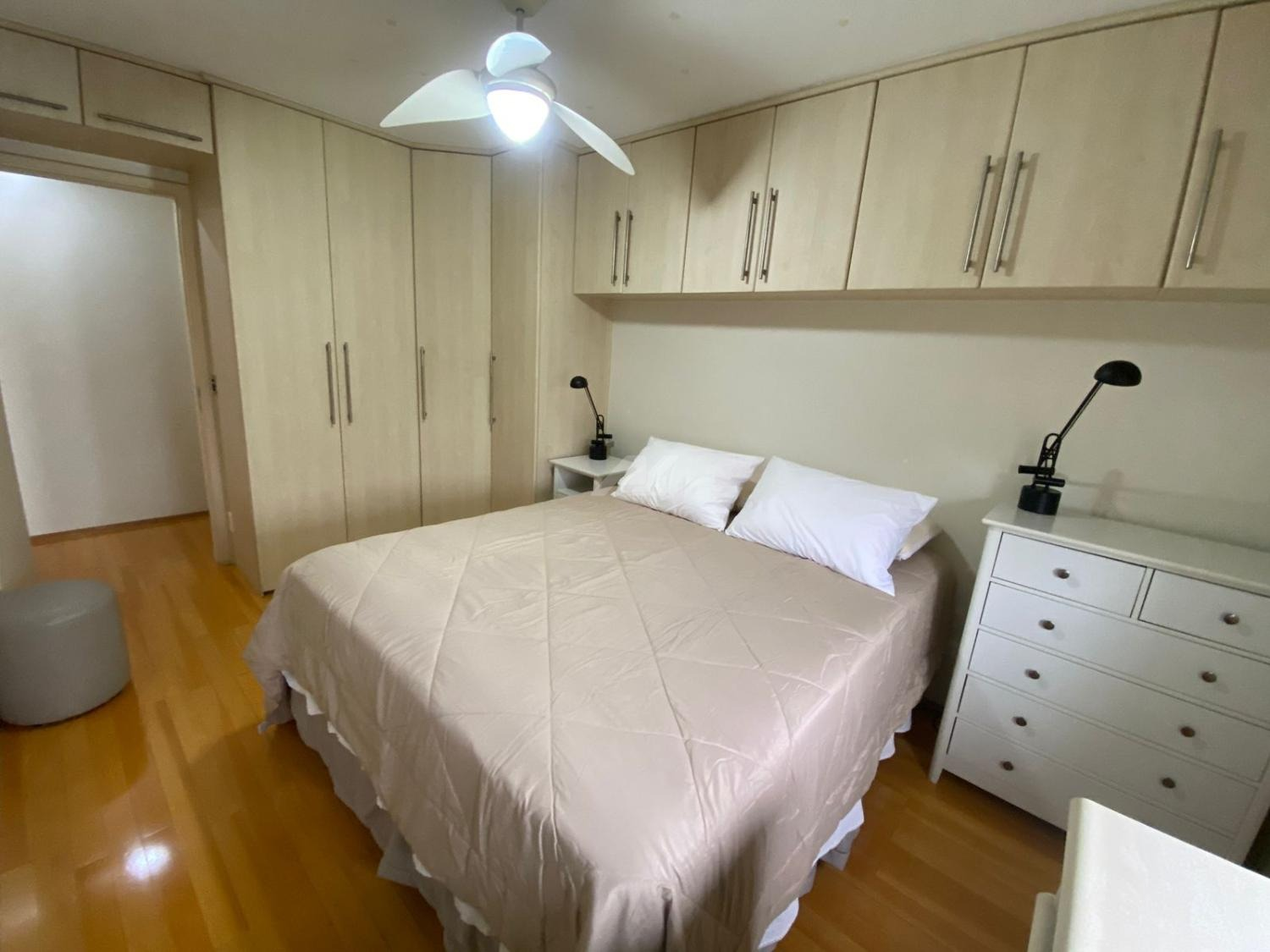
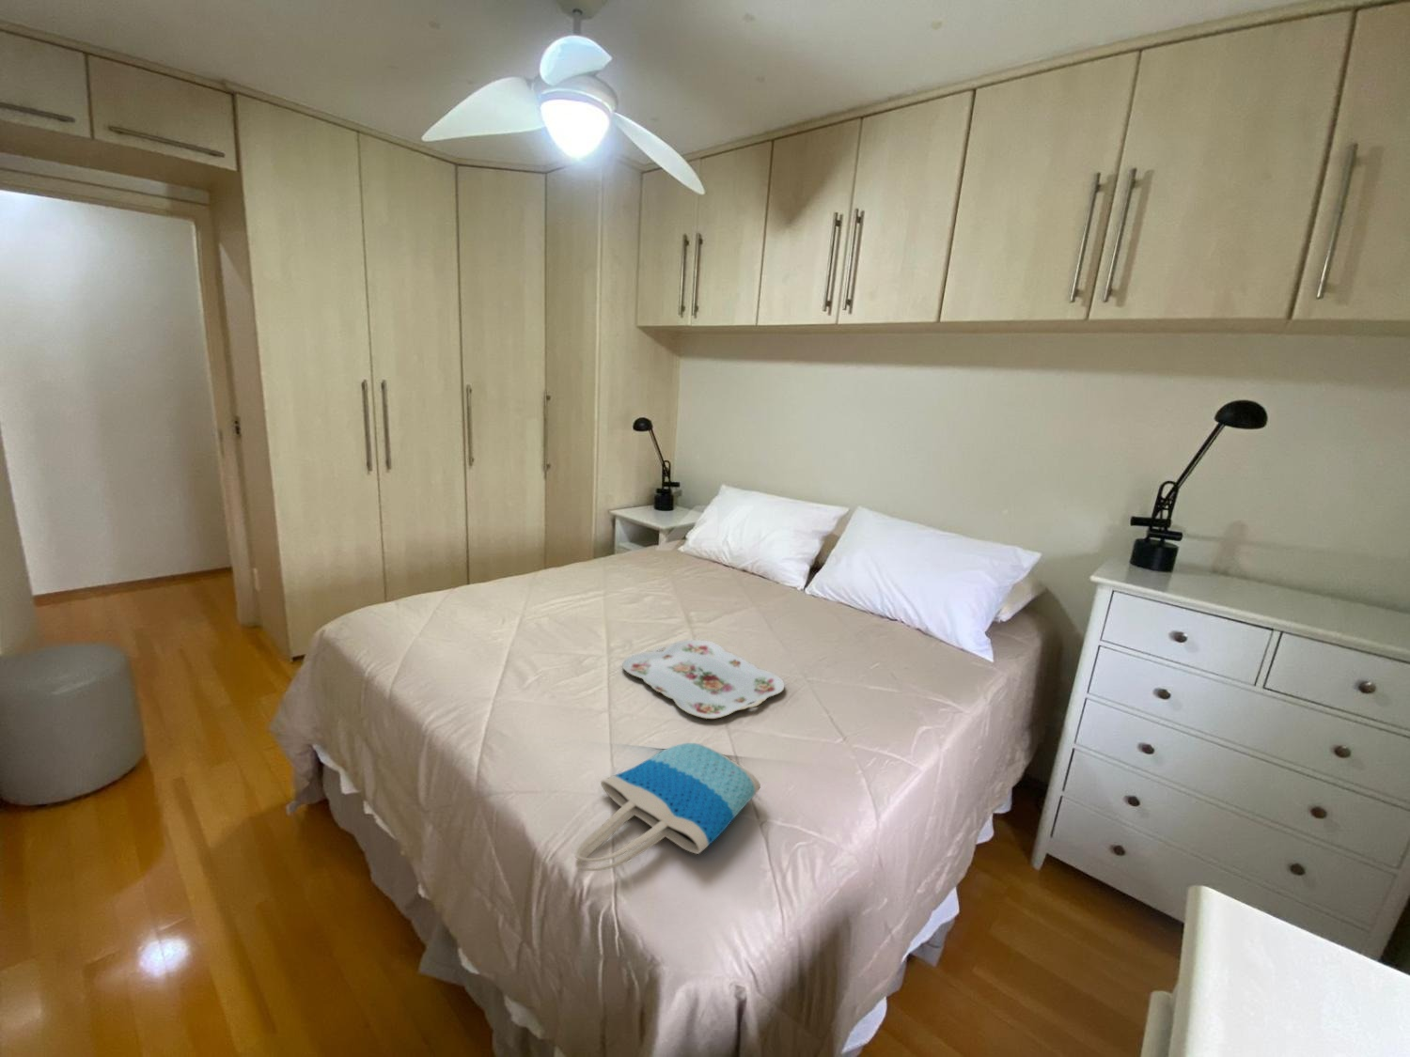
+ tote bag [574,743,762,872]
+ serving tray [622,638,785,719]
